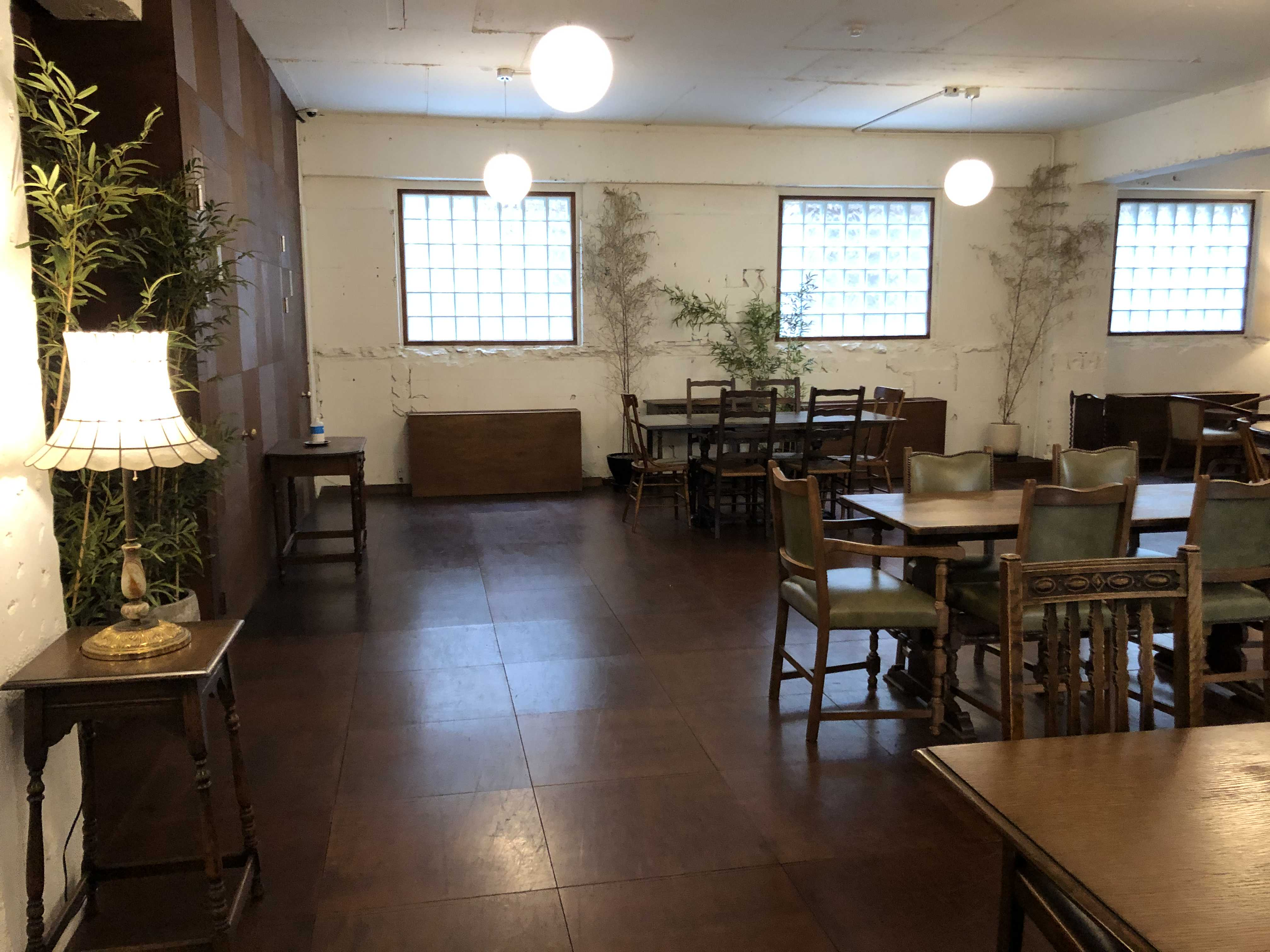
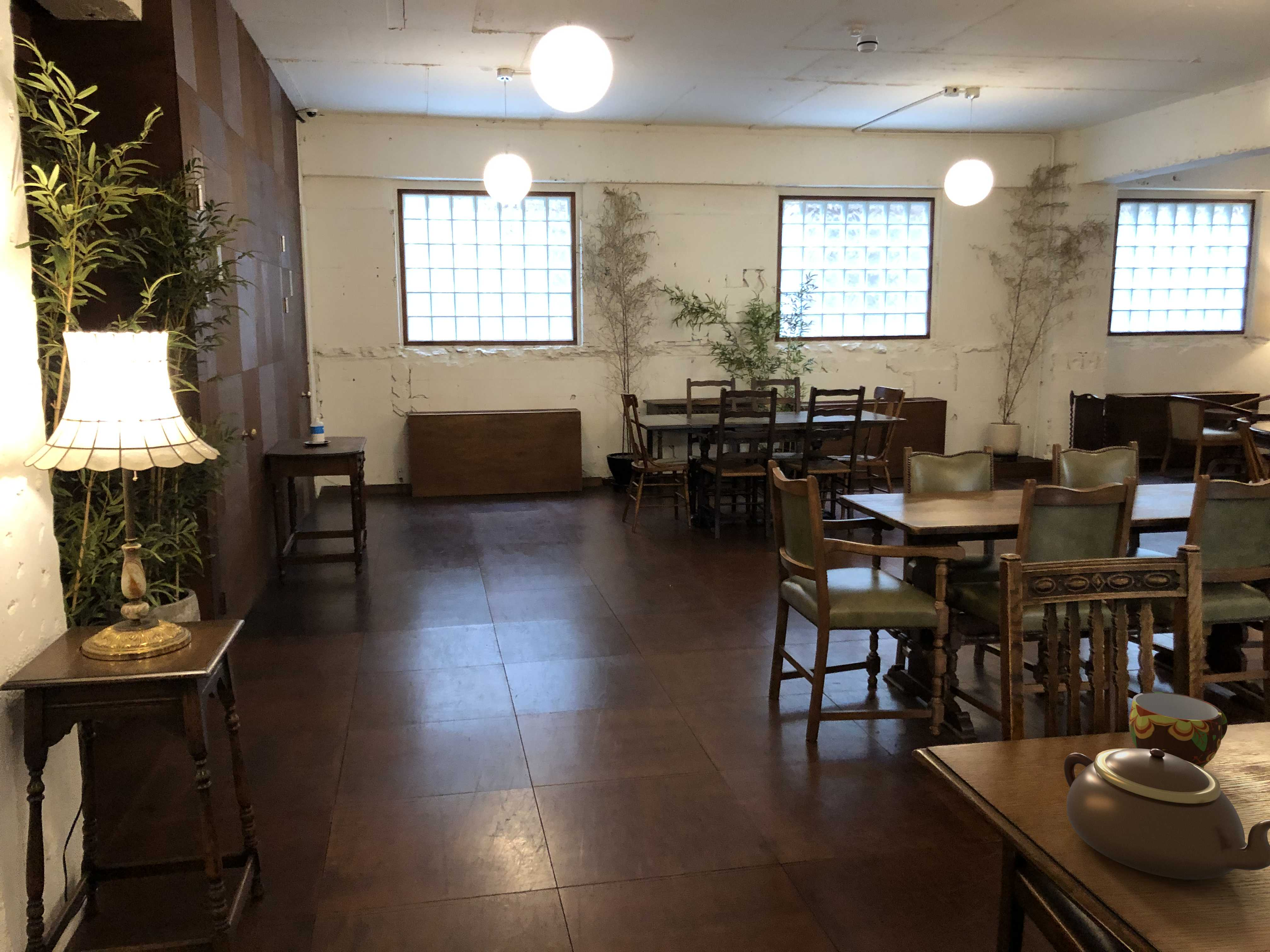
+ smoke detector [856,35,879,54]
+ teapot [1063,748,1270,880]
+ cup [1129,692,1228,769]
